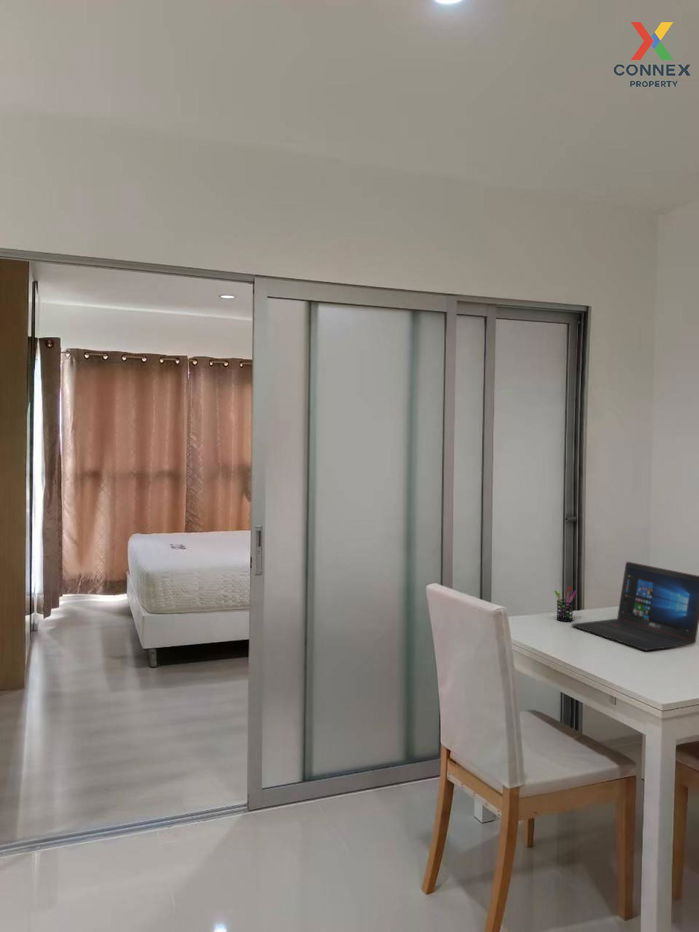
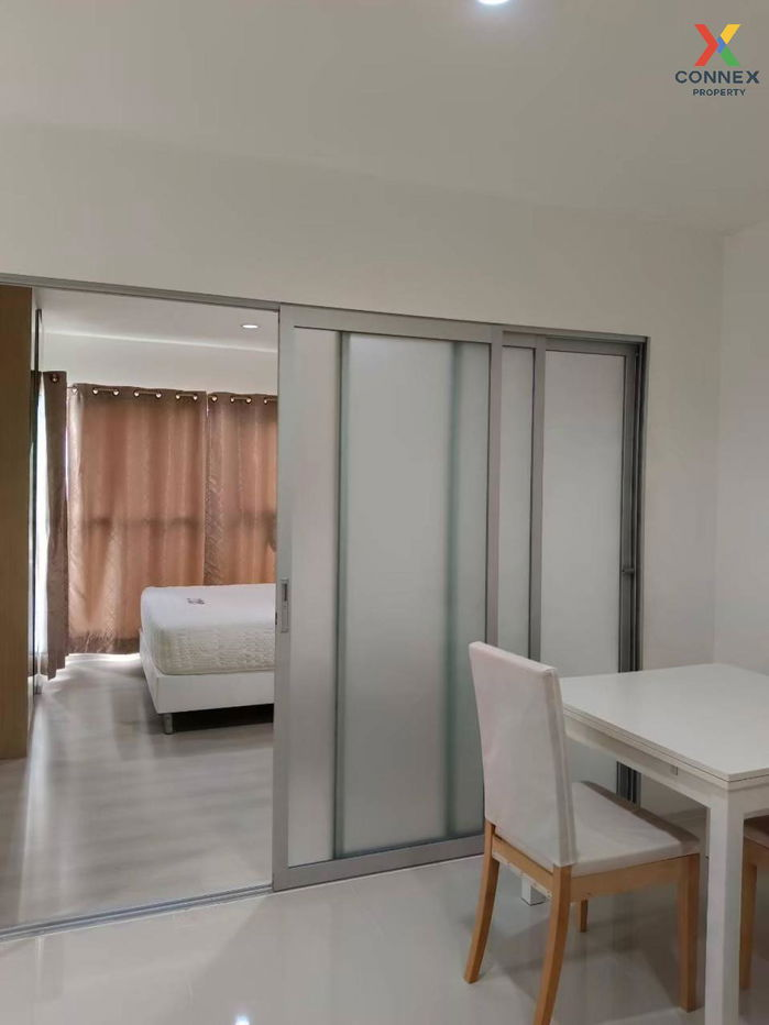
- laptop [571,561,699,651]
- pen holder [553,585,578,623]
